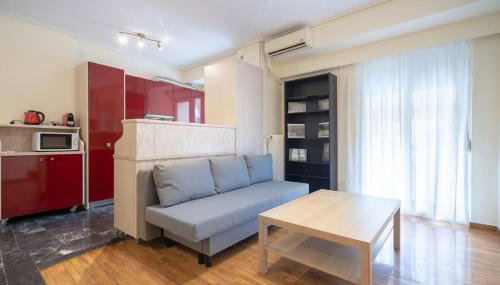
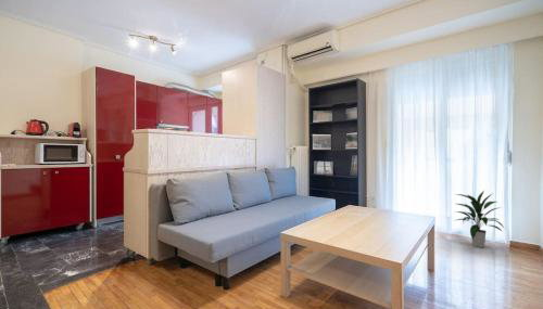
+ indoor plant [453,190,505,248]
